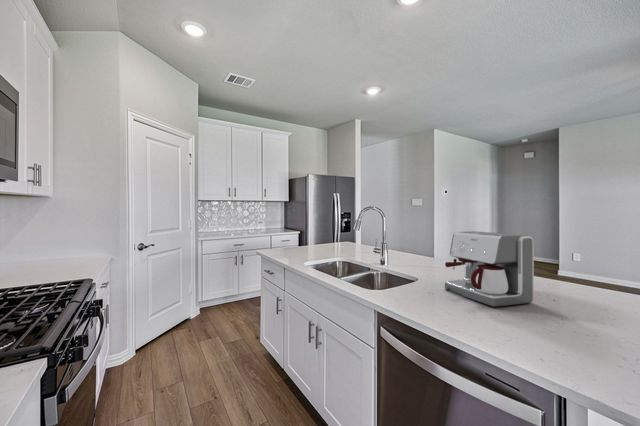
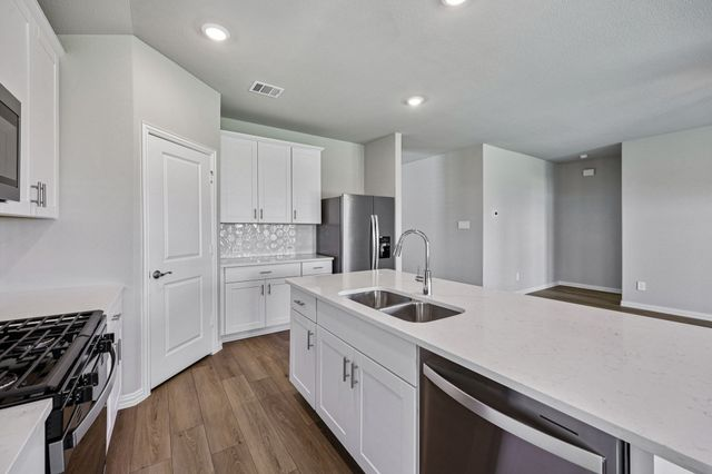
- coffee maker [444,230,535,308]
